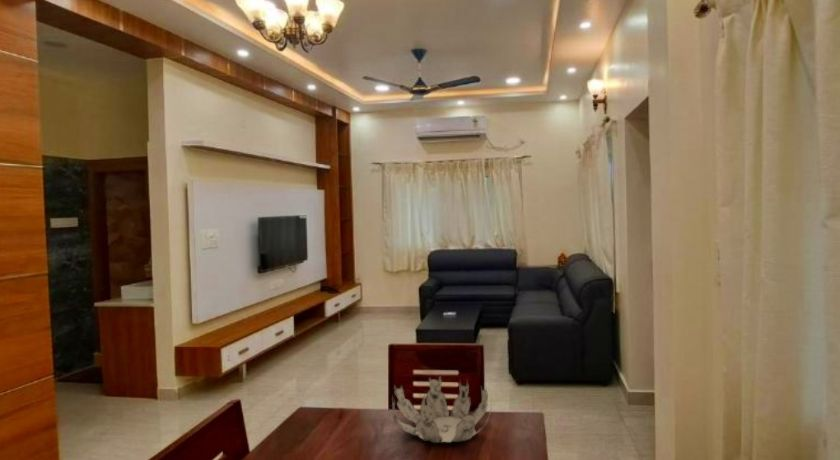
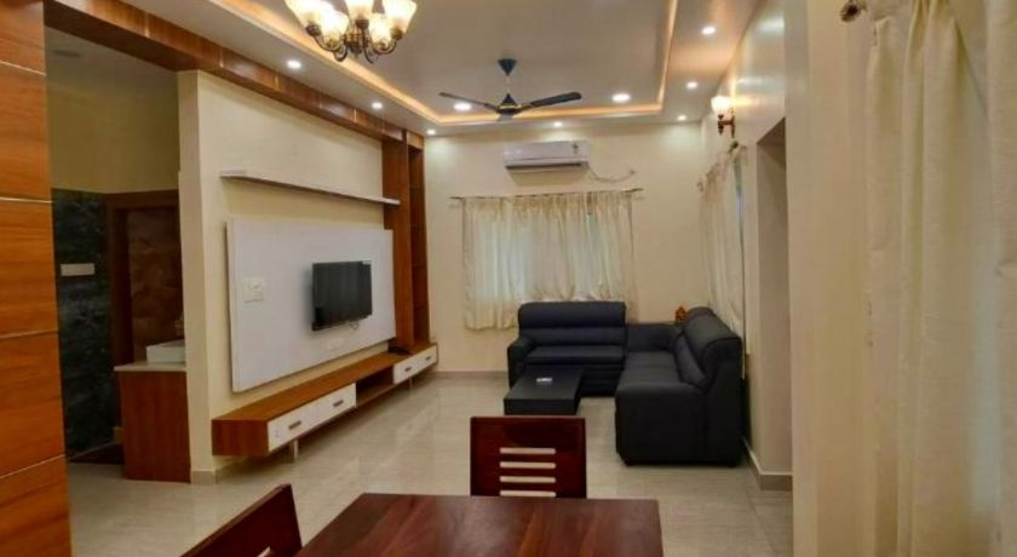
- decorative bowl [391,375,493,444]
